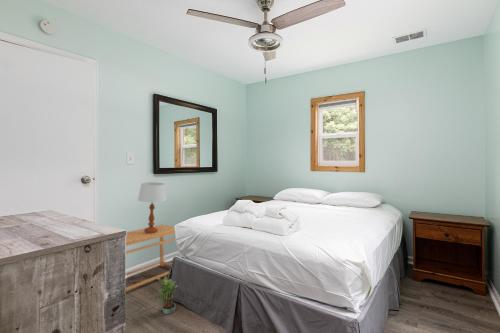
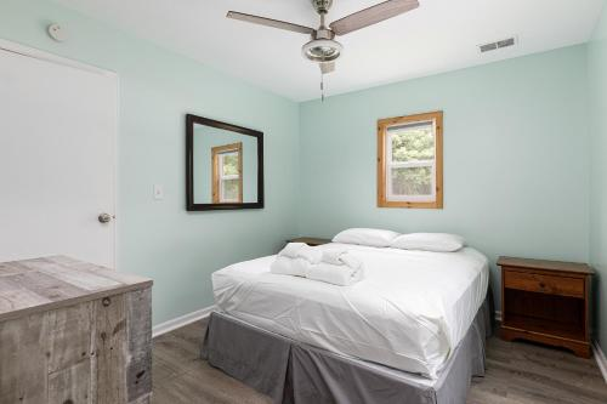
- table lamp [137,181,167,233]
- side table [125,224,176,292]
- potted plant [155,275,179,315]
